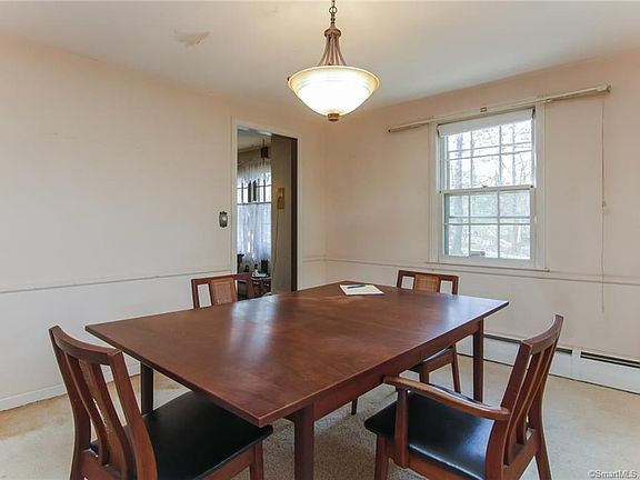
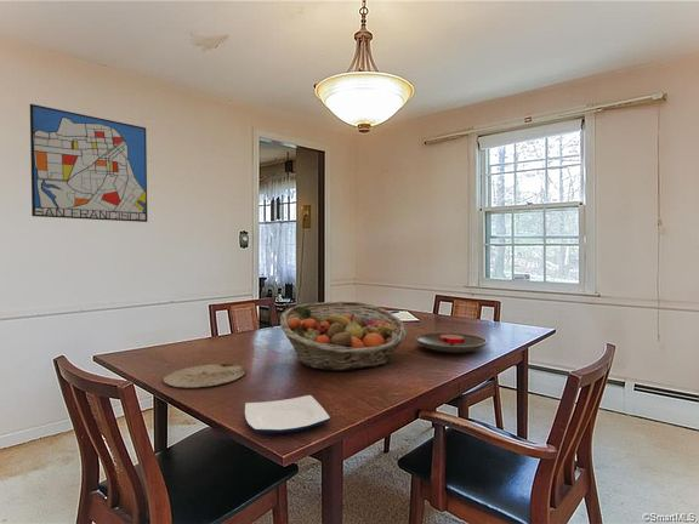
+ plate [244,394,331,434]
+ plate [414,331,489,353]
+ fruit basket [279,300,408,372]
+ plate [163,361,246,388]
+ wall art [29,103,148,223]
